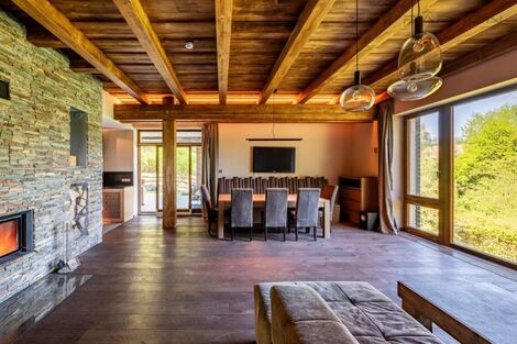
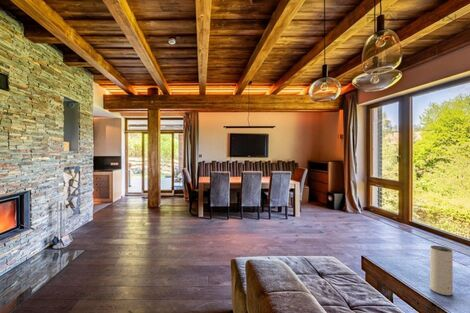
+ speaker [429,245,454,296]
